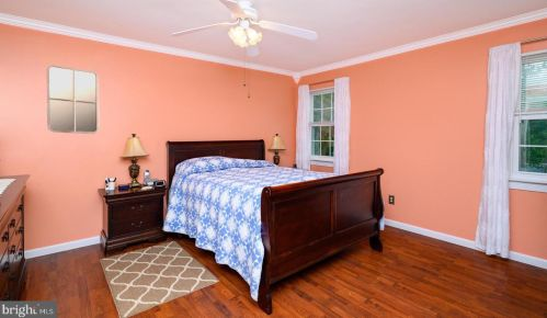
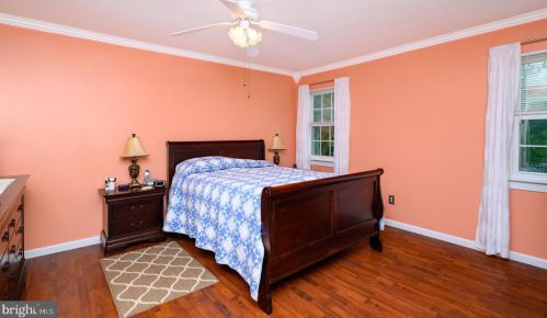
- home mirror [46,64,100,135]
